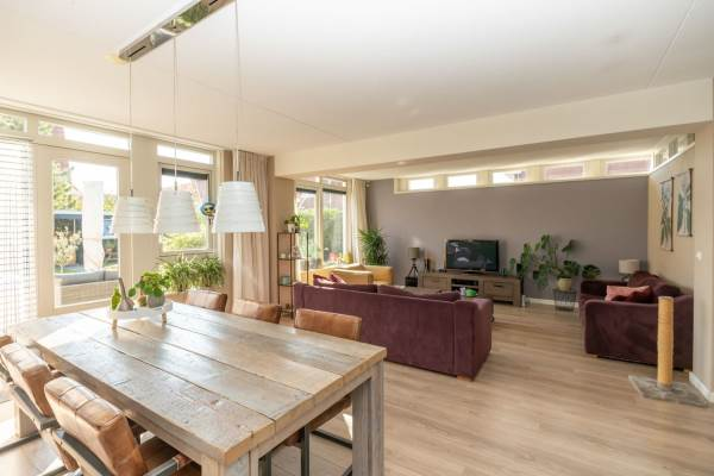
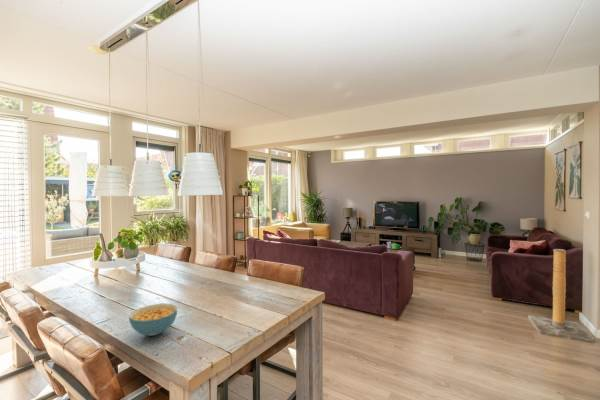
+ cereal bowl [128,302,178,337]
